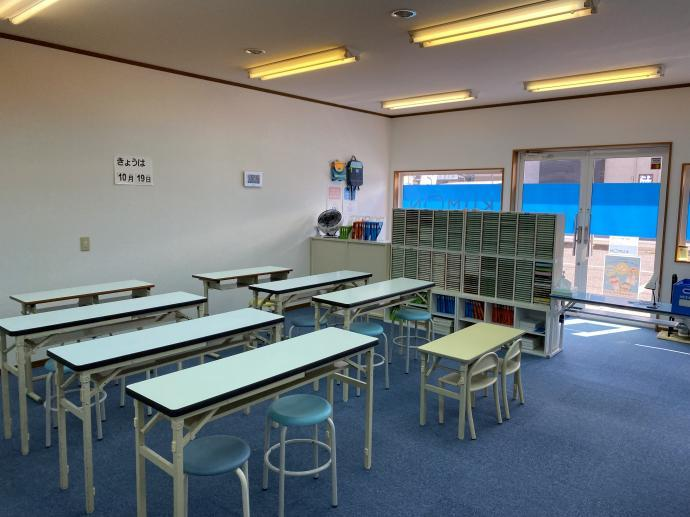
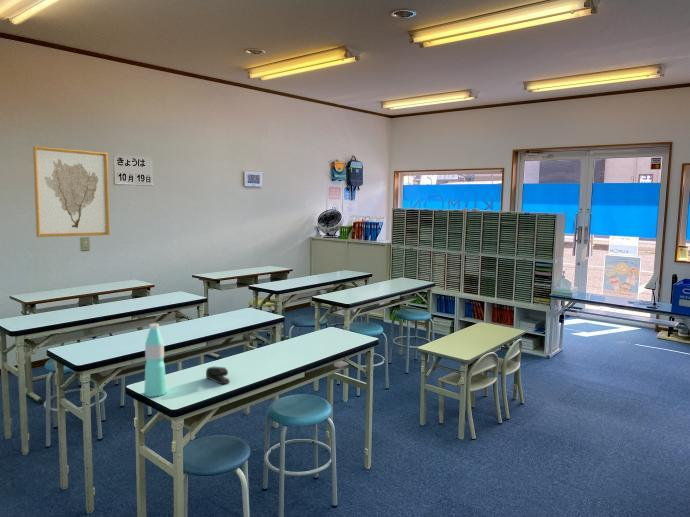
+ stapler [205,366,231,386]
+ wall art [32,145,111,238]
+ water bottle [143,323,167,398]
